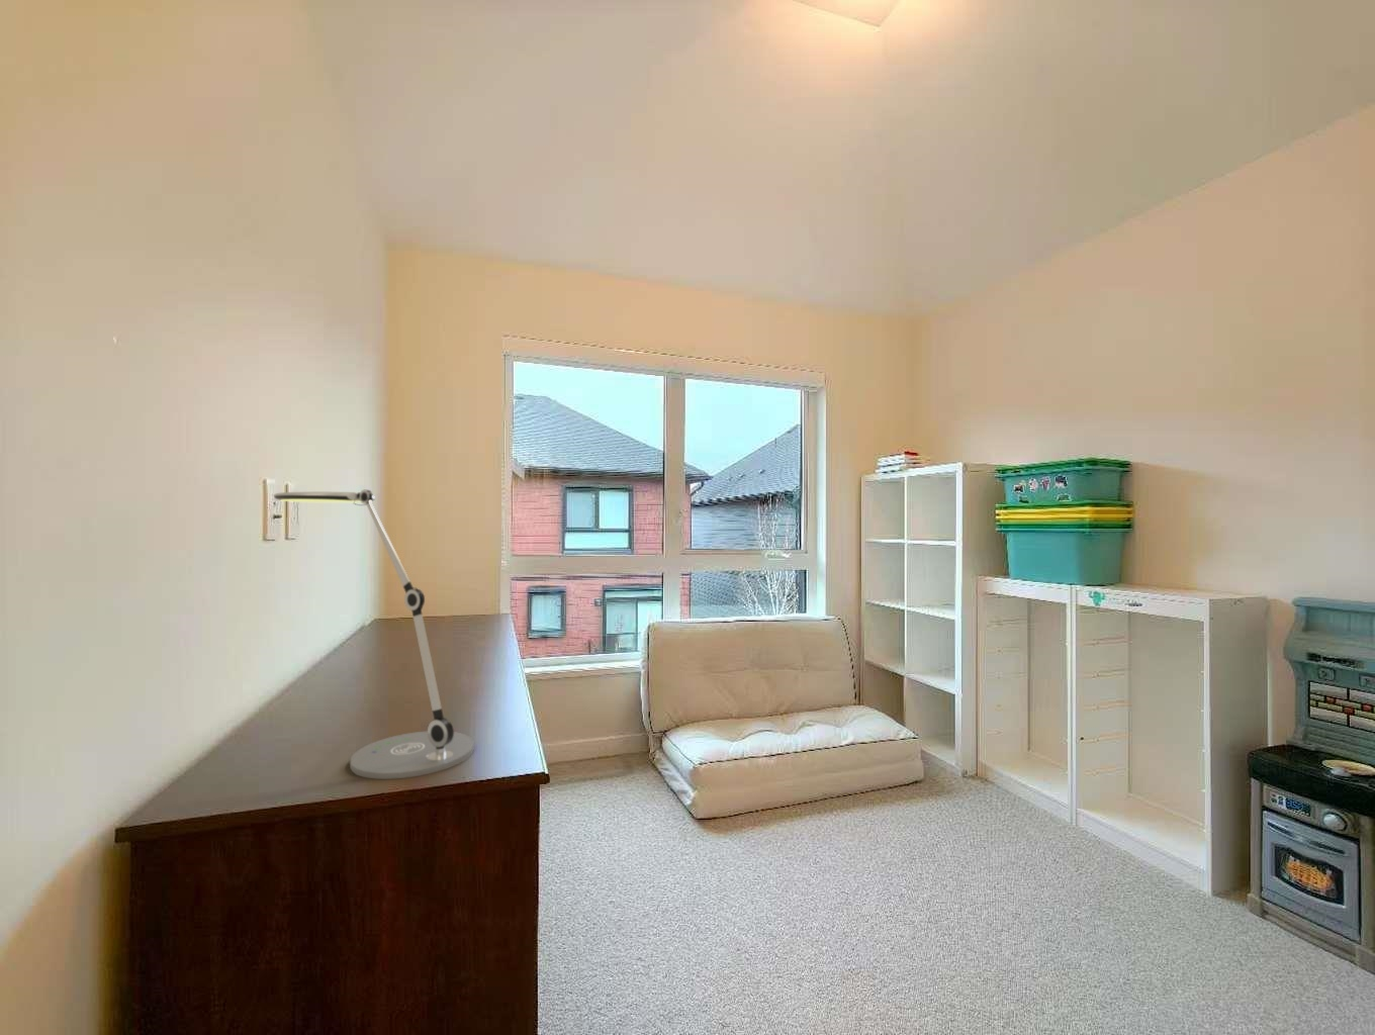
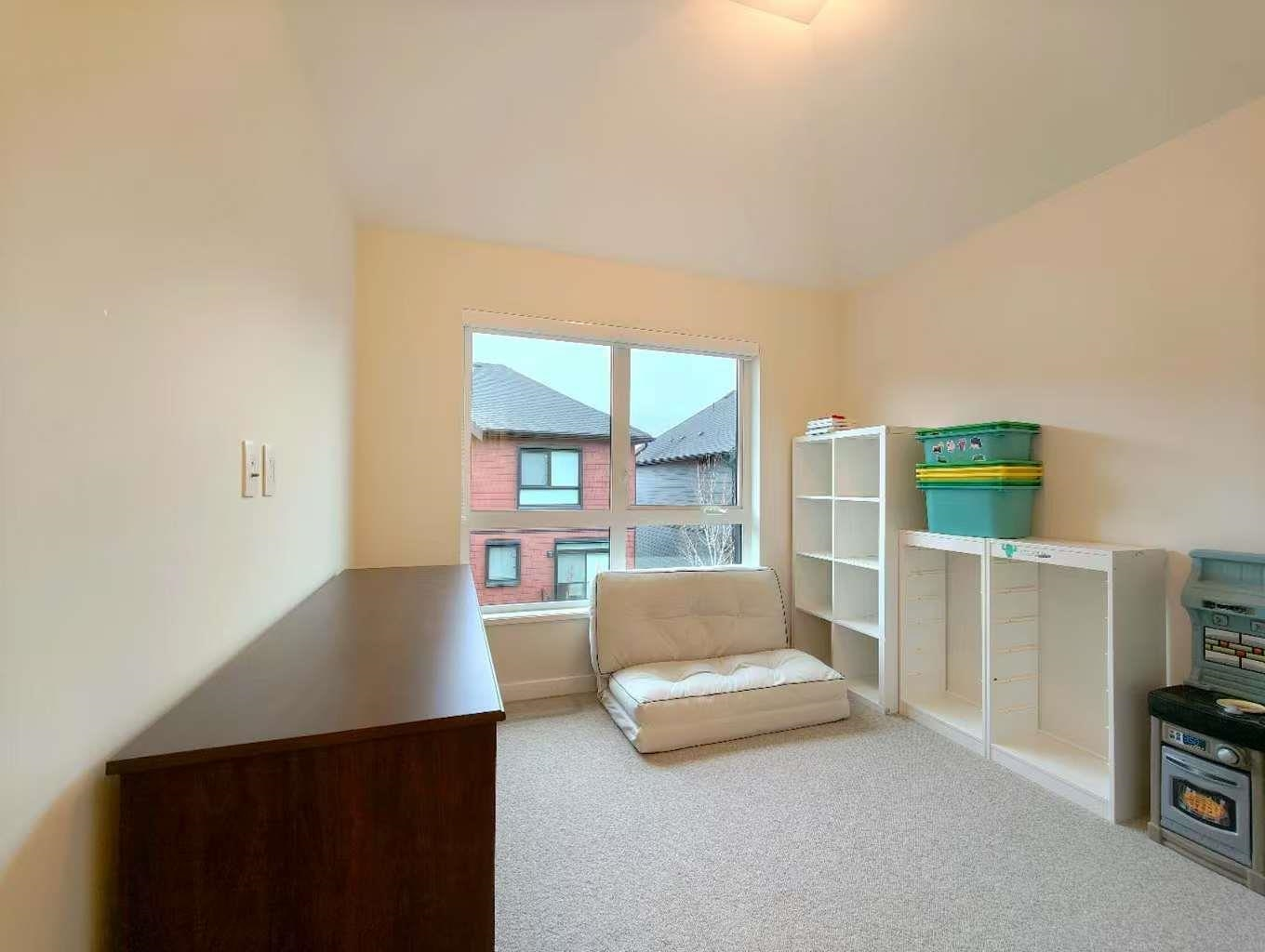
- desk lamp [273,489,475,781]
